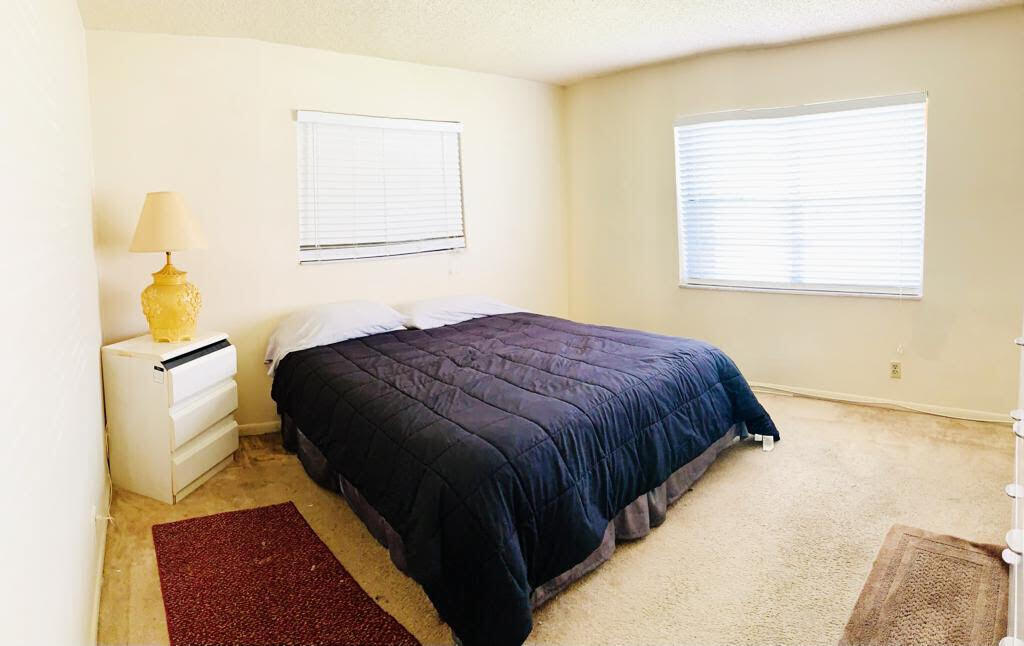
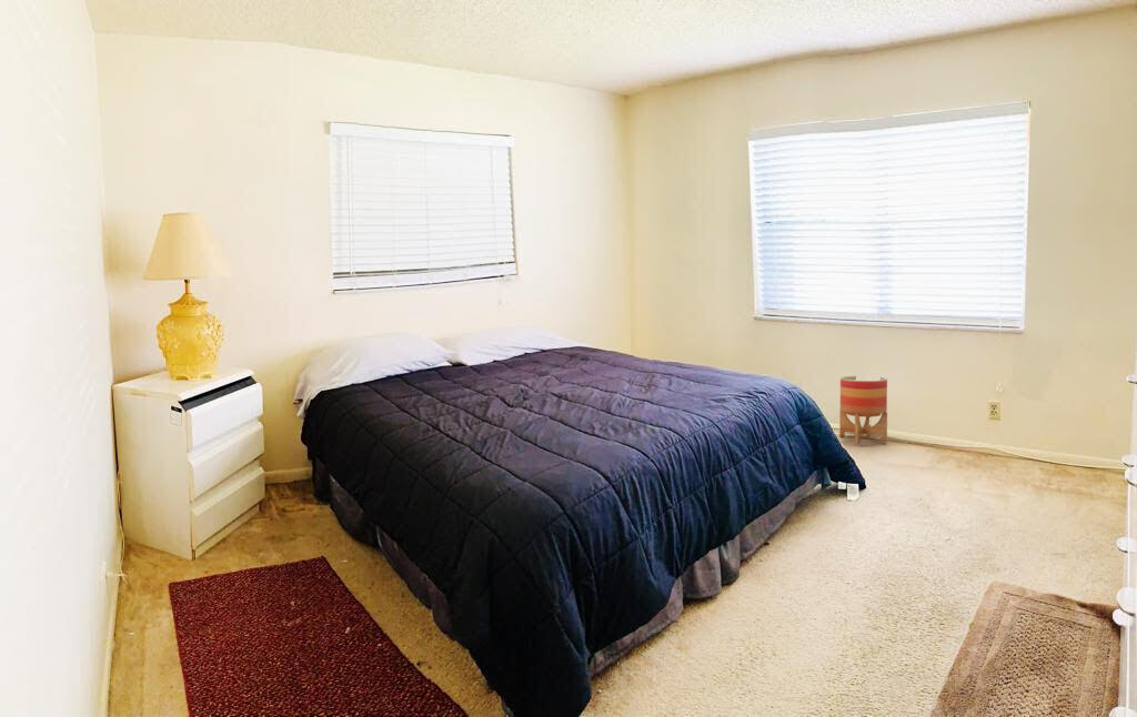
+ planter [838,375,888,445]
